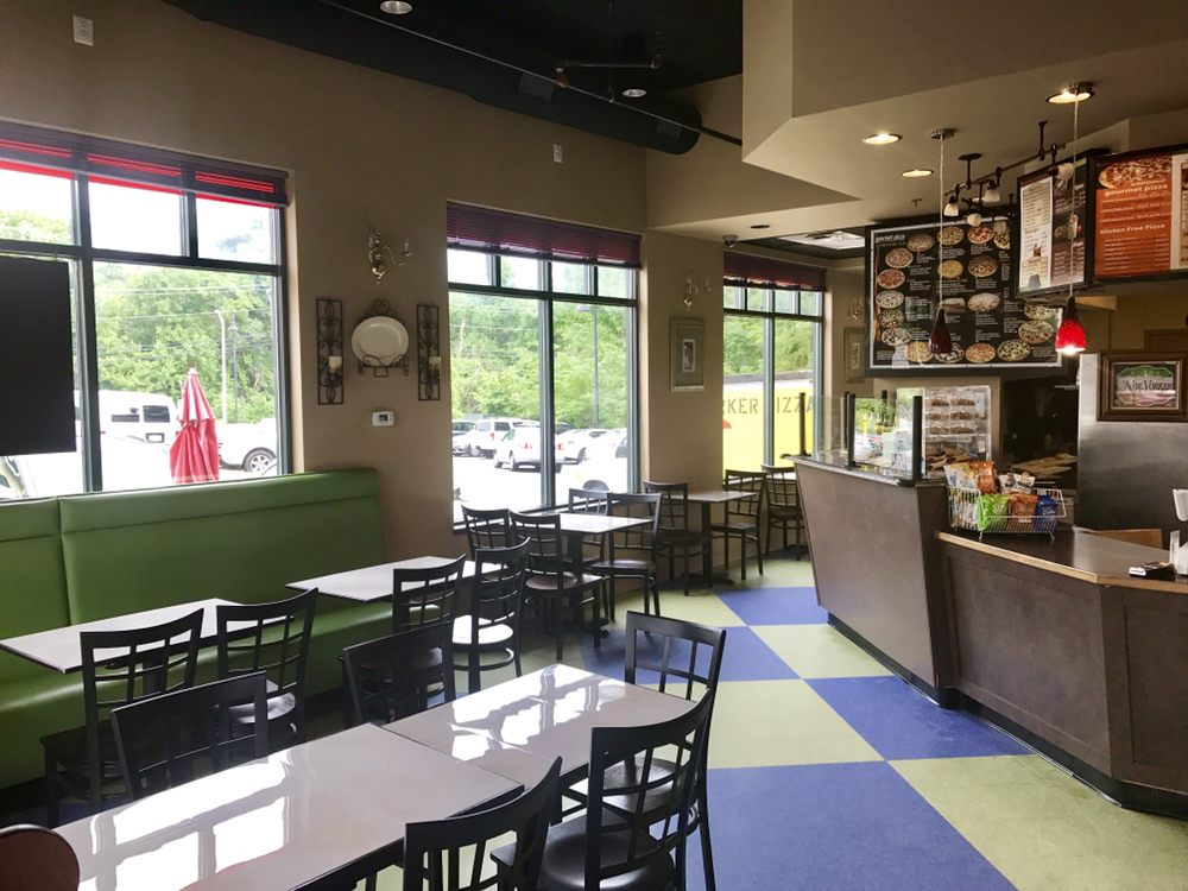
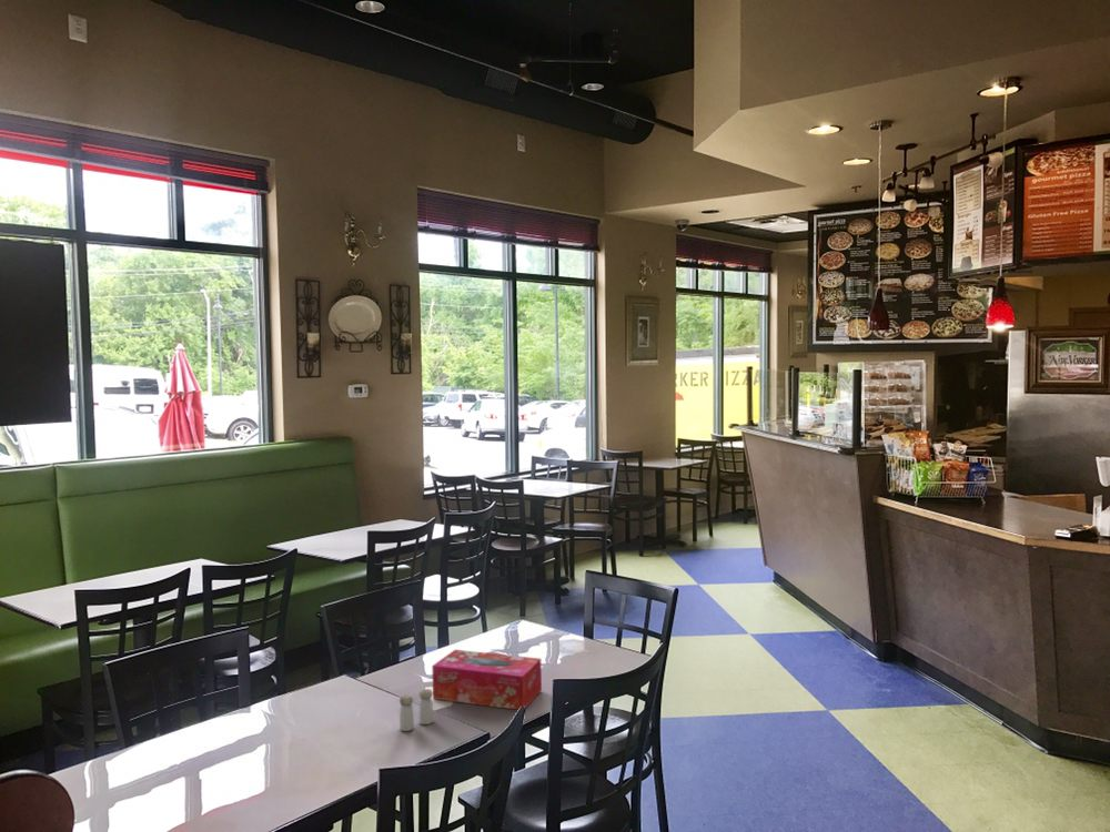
+ salt and pepper shaker [398,688,434,732]
+ tissue box [431,649,543,711]
